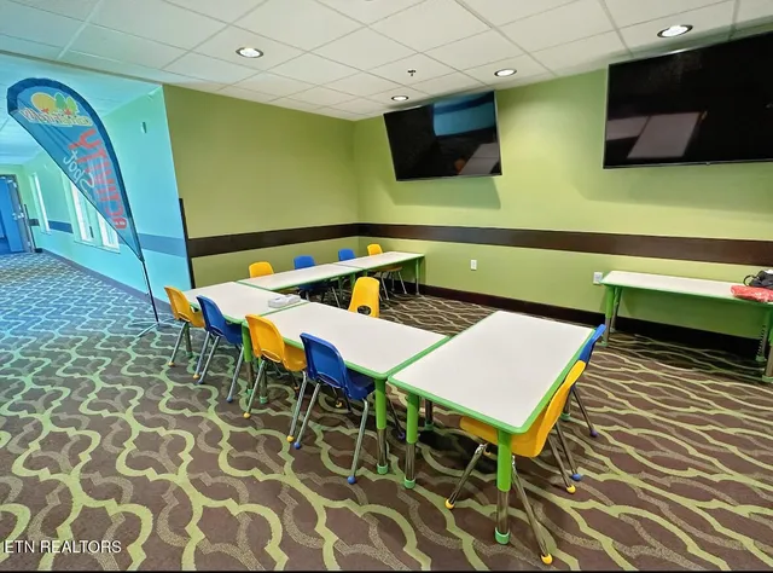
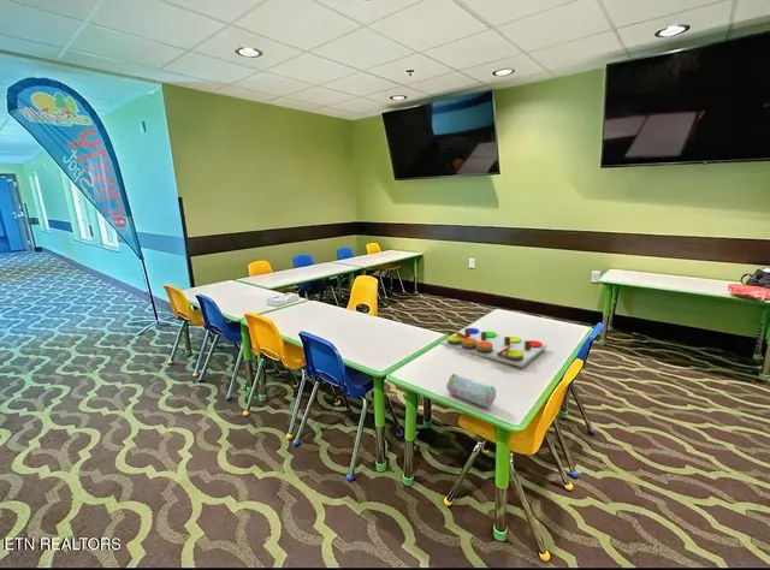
+ pencil case [445,373,497,409]
+ board game [439,327,547,368]
